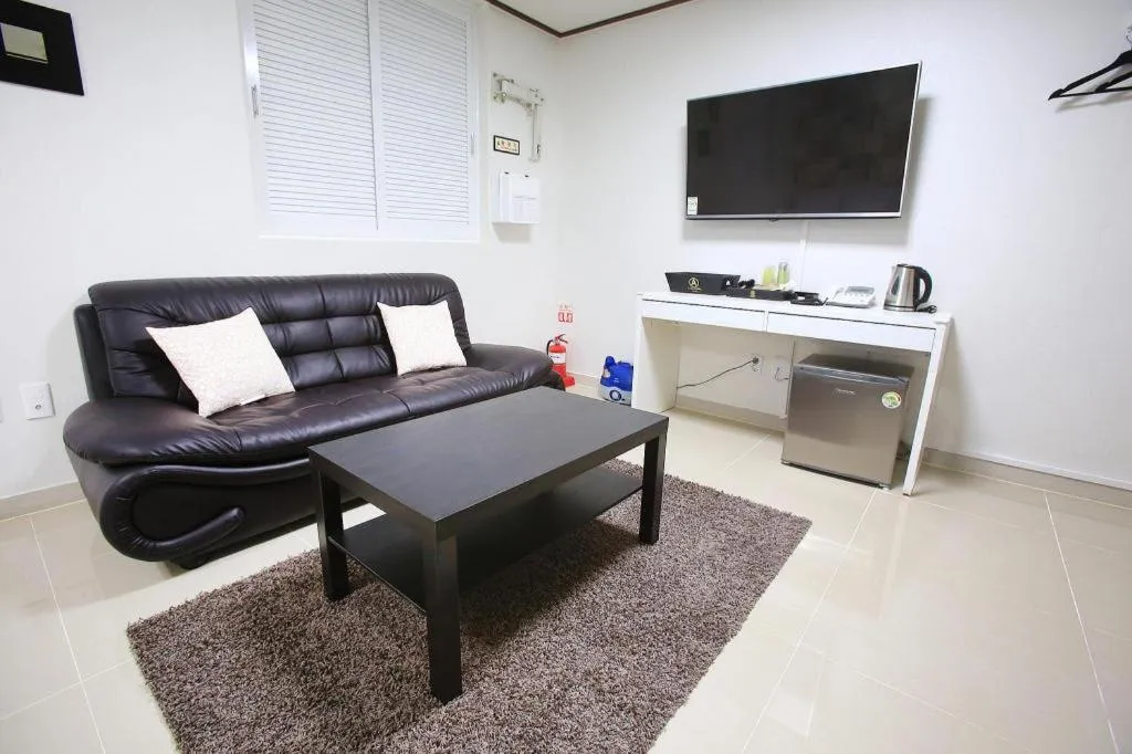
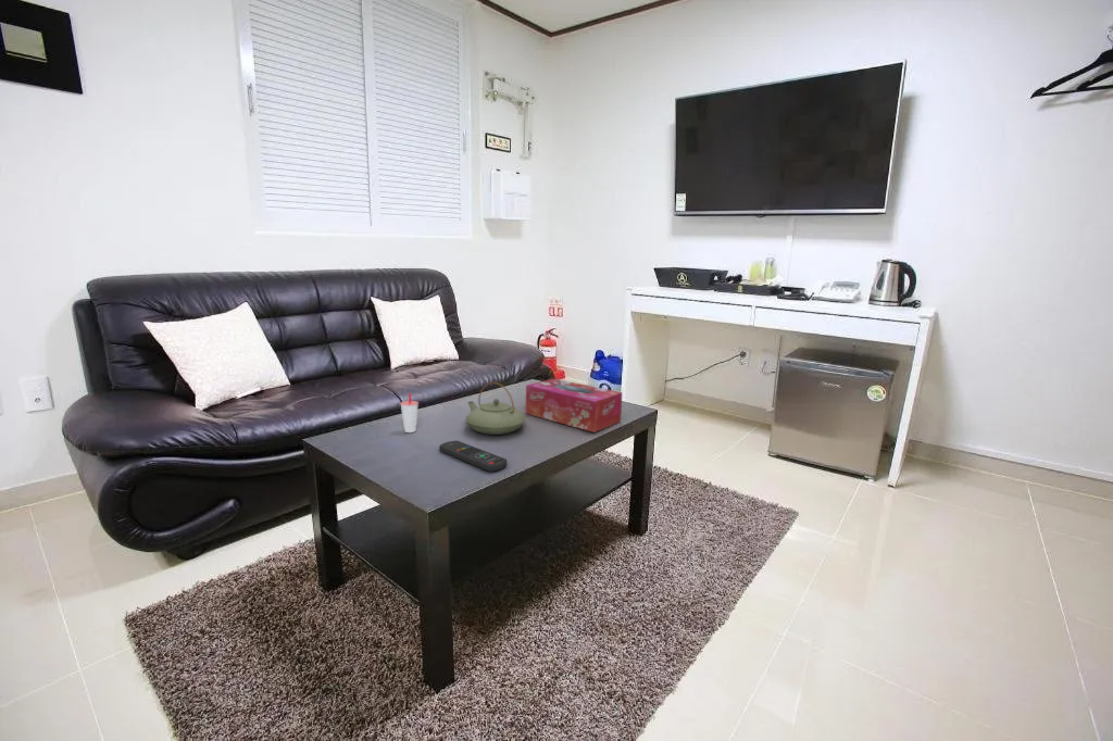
+ teapot [464,381,527,436]
+ cup [399,392,420,434]
+ remote control [438,440,508,473]
+ tissue box [525,377,624,434]
